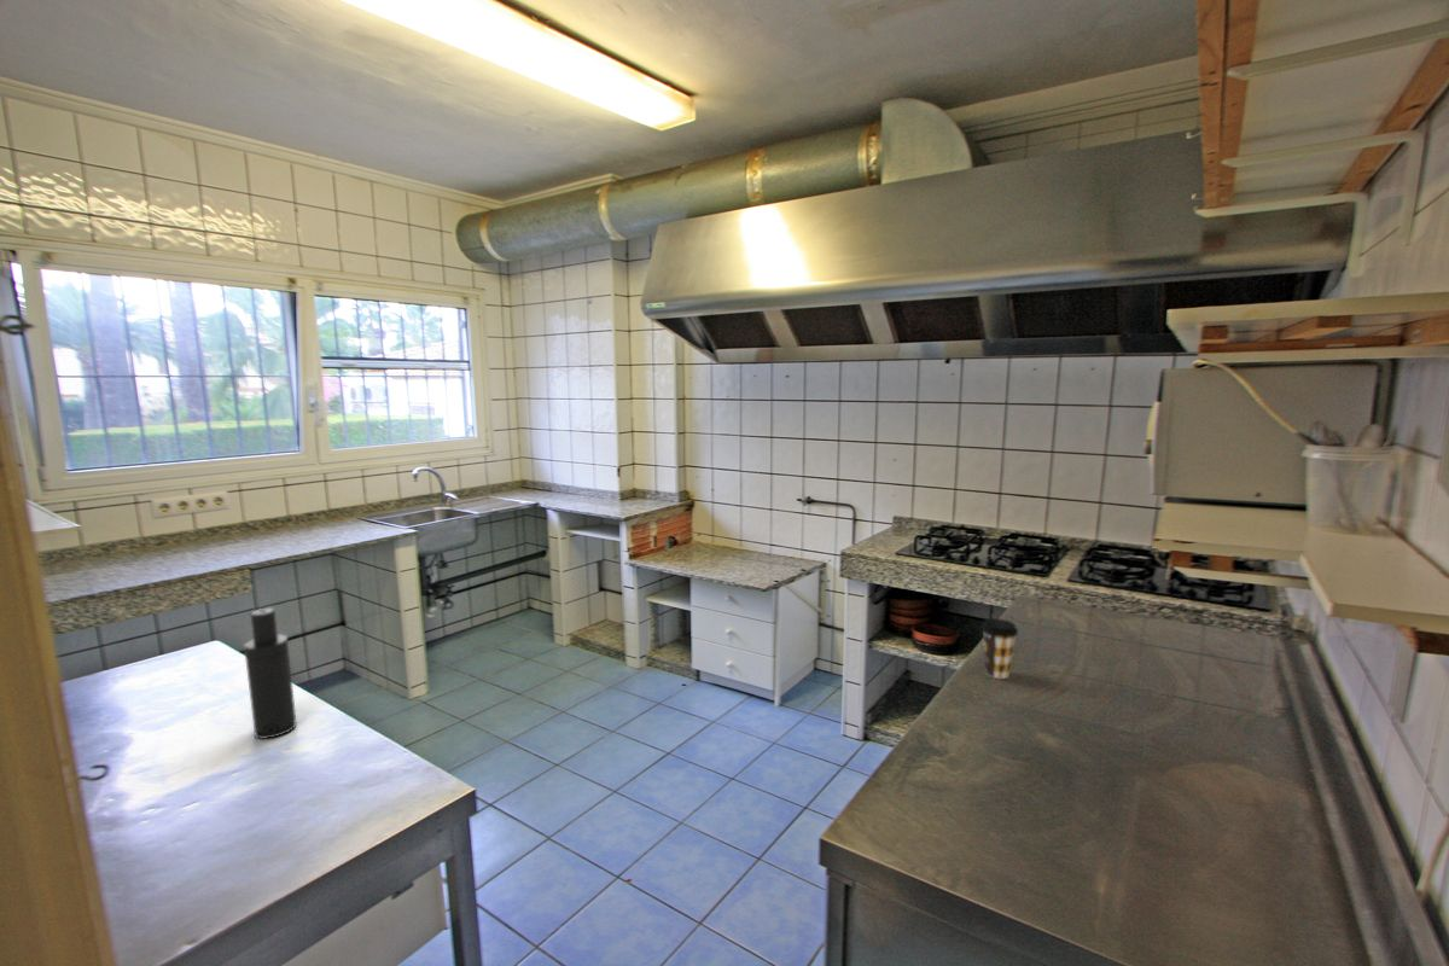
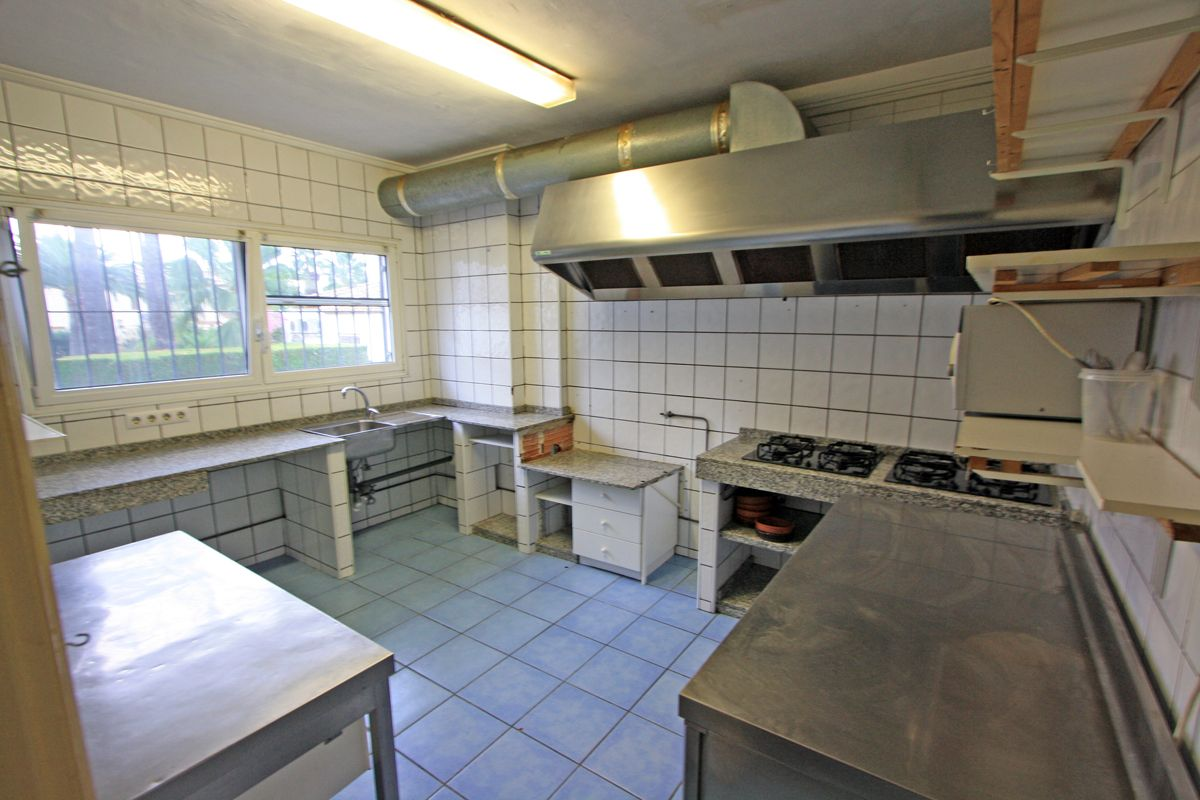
- coffee cup [979,617,1019,680]
- atomizer [243,607,298,740]
